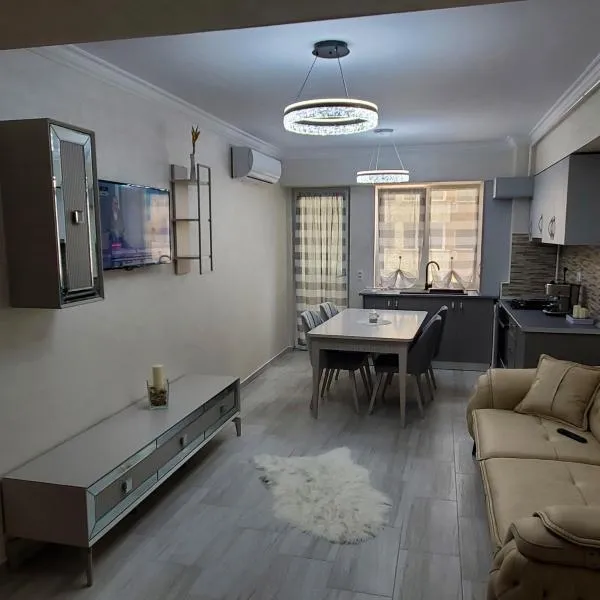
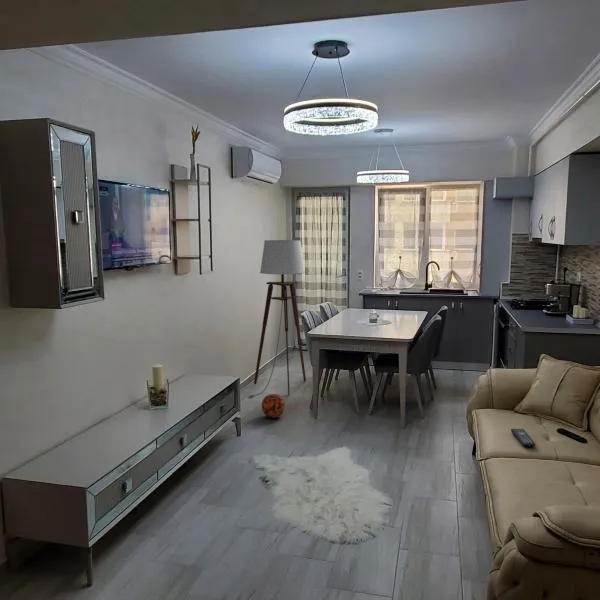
+ remote control [510,428,536,448]
+ floor lamp [247,239,307,398]
+ decorative ball [261,393,286,419]
